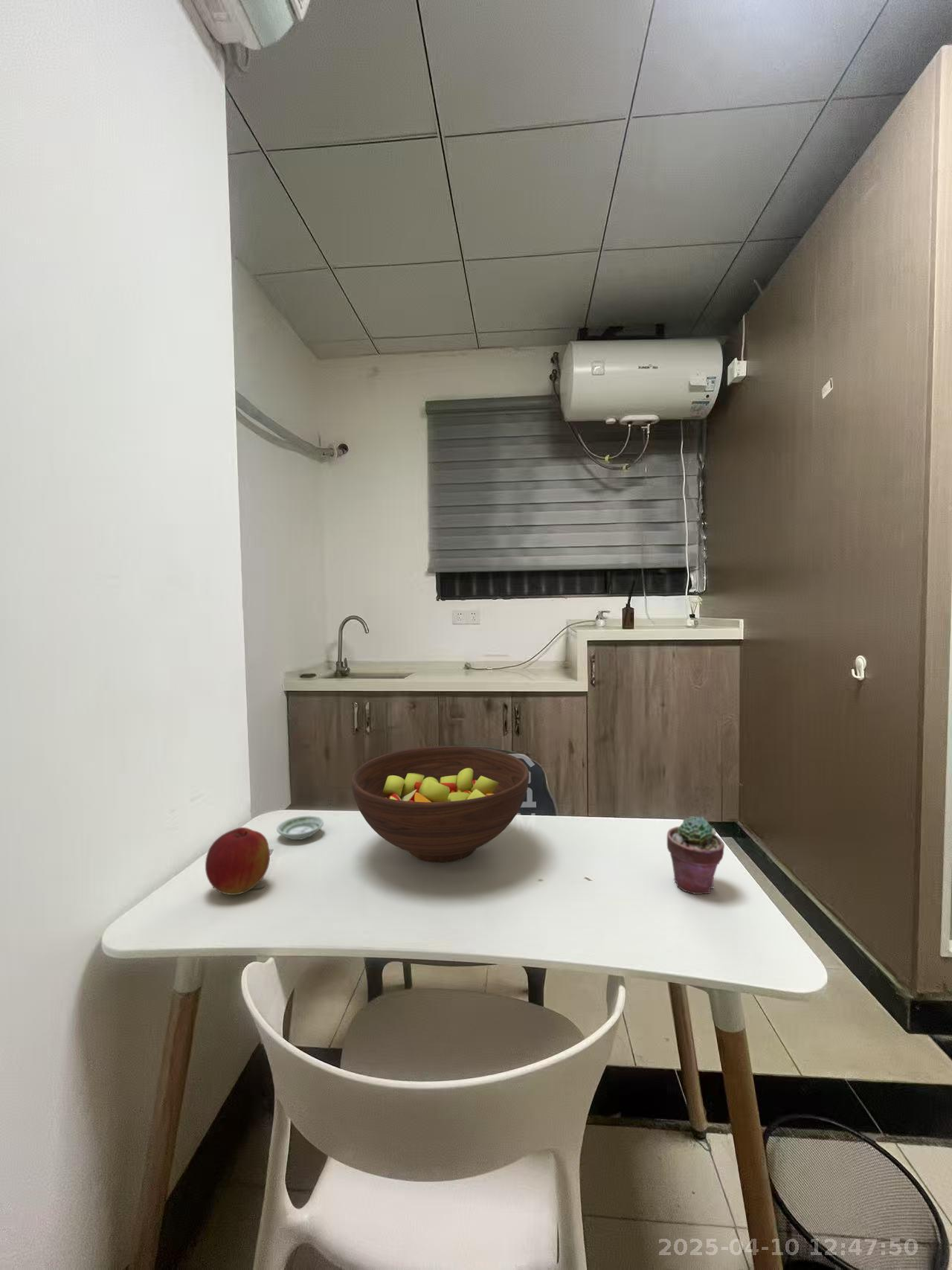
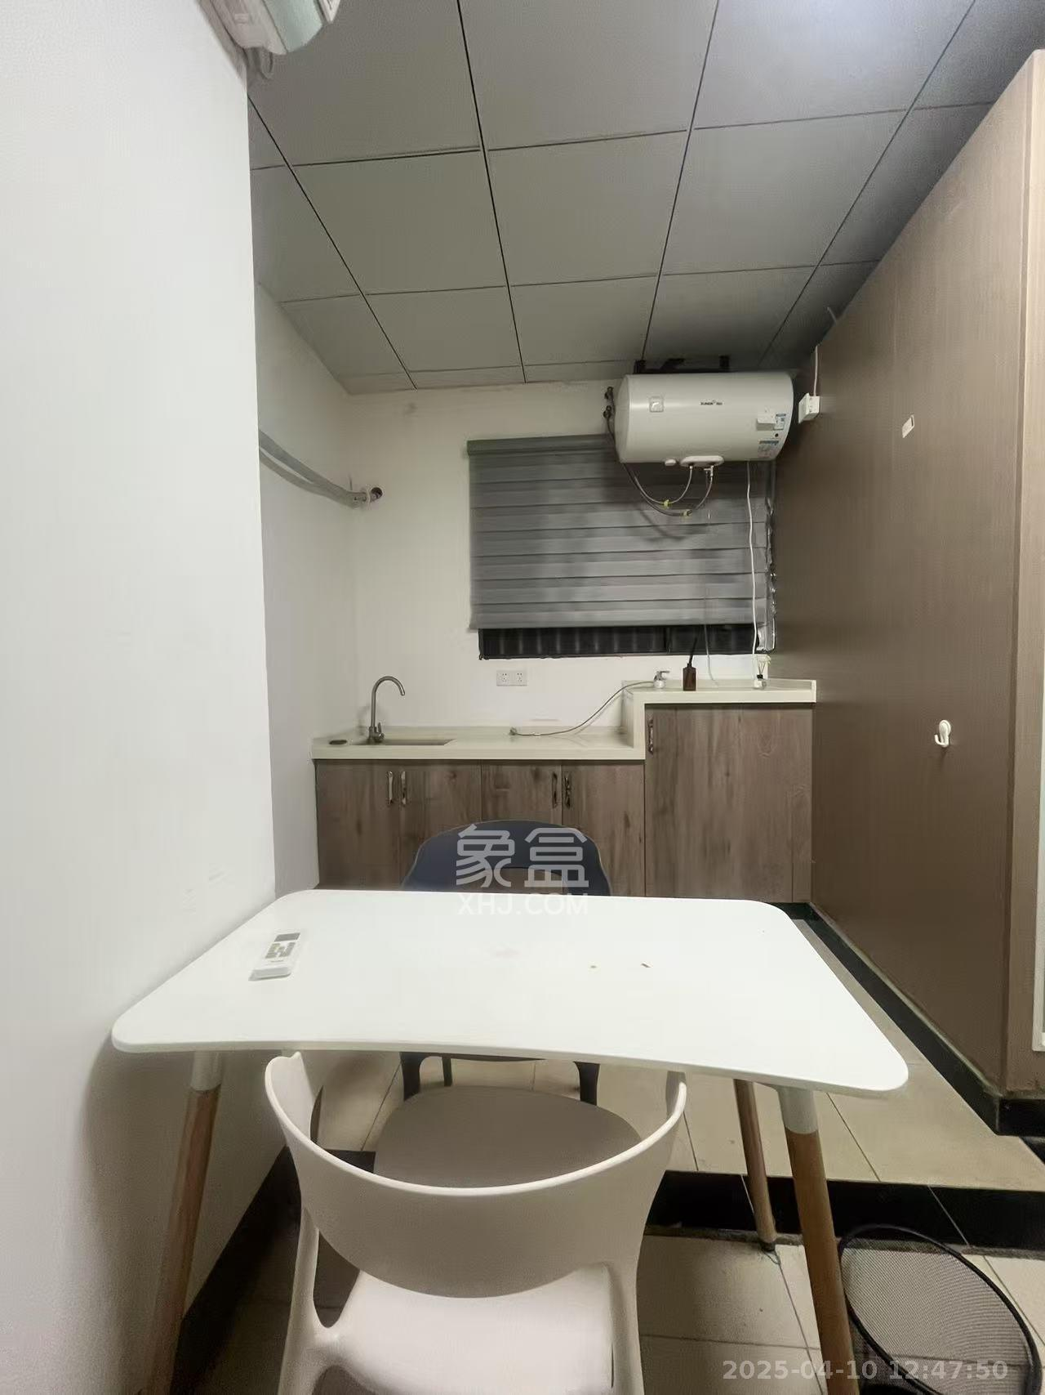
- fruit bowl [351,745,530,864]
- saucer [276,815,324,841]
- apple [205,827,271,896]
- potted succulent [666,815,725,895]
